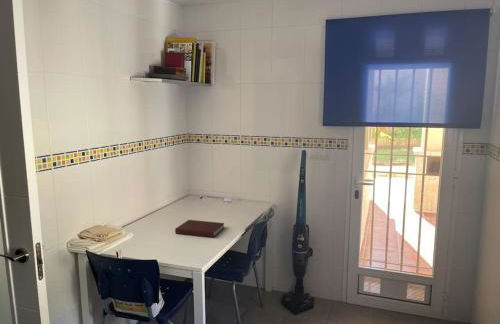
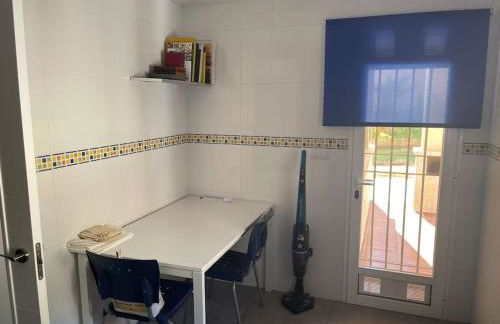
- notebook [174,219,225,238]
